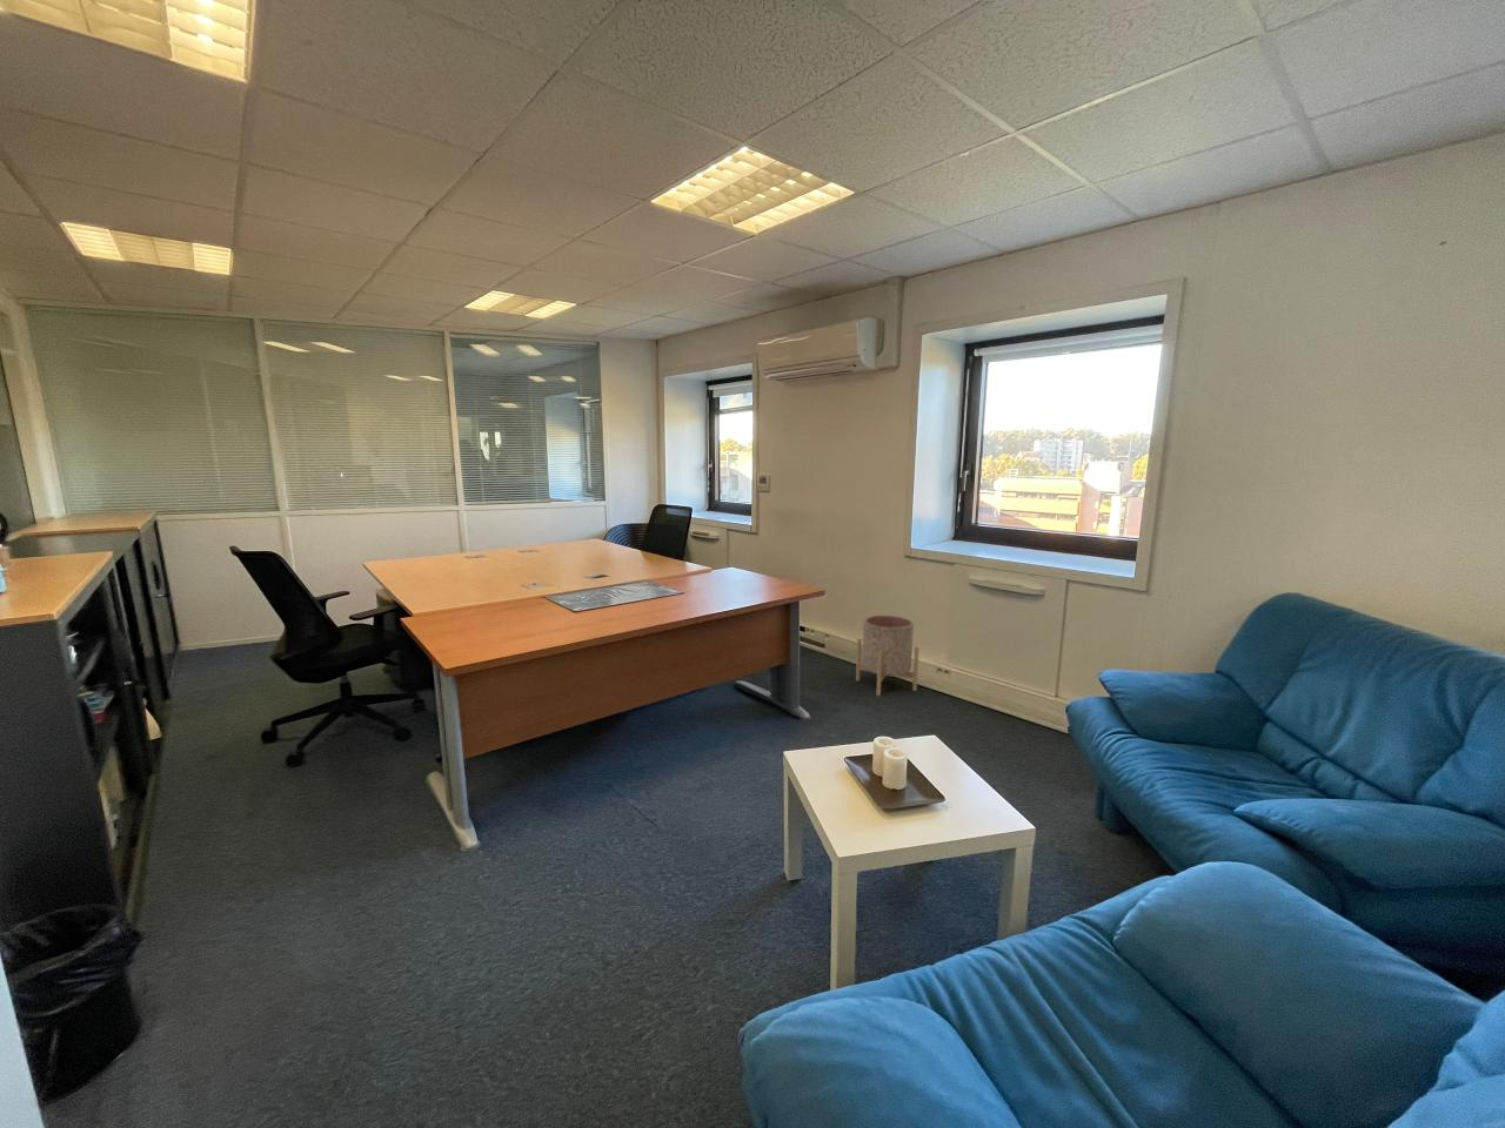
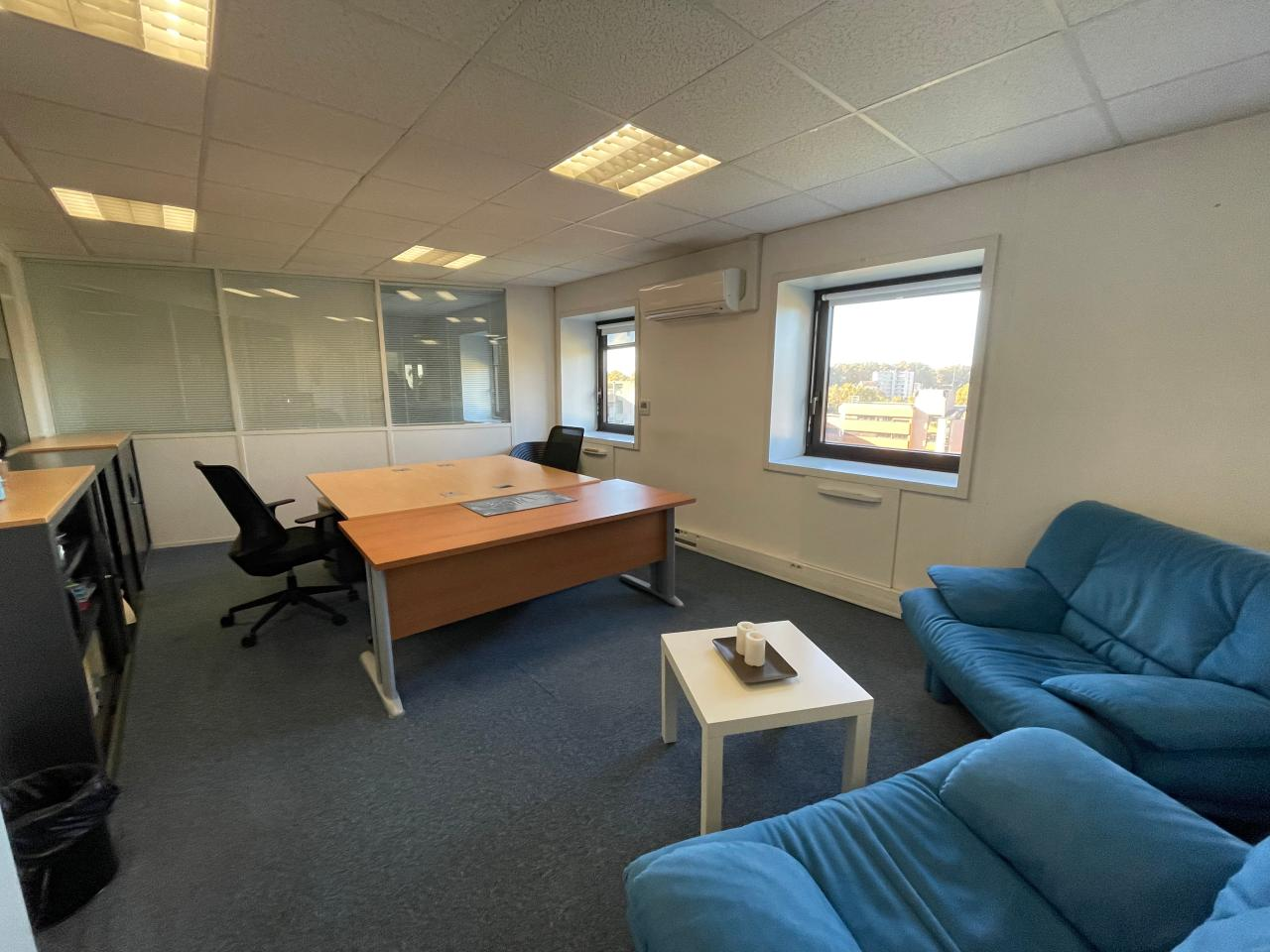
- planter [854,615,921,697]
